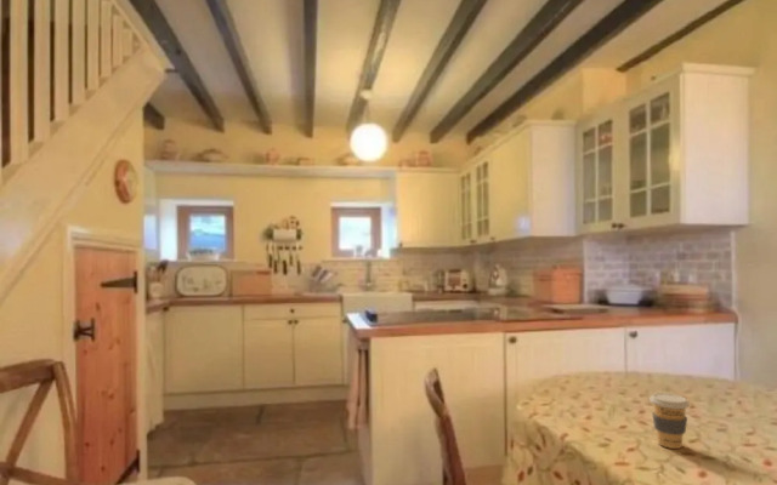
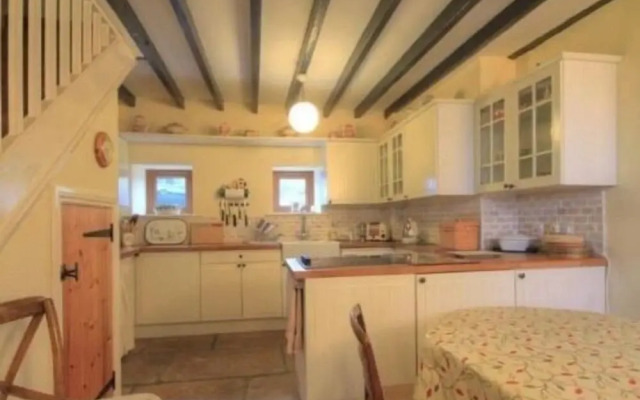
- coffee cup [648,392,691,450]
